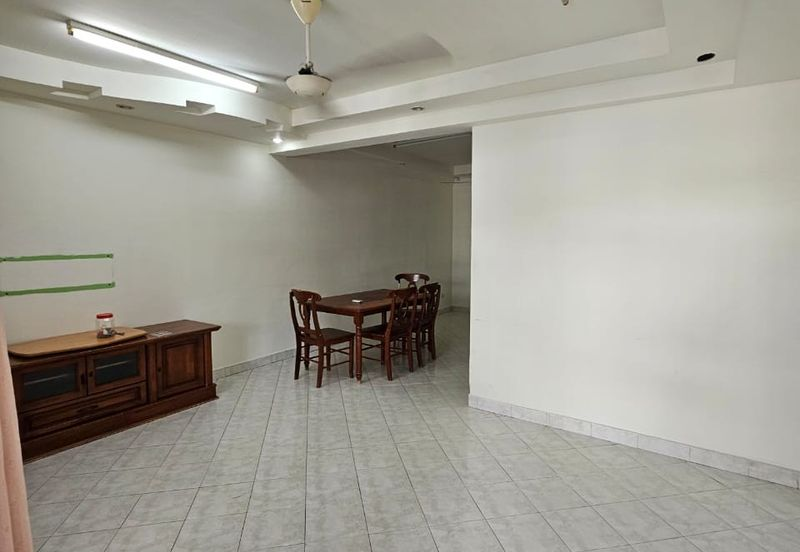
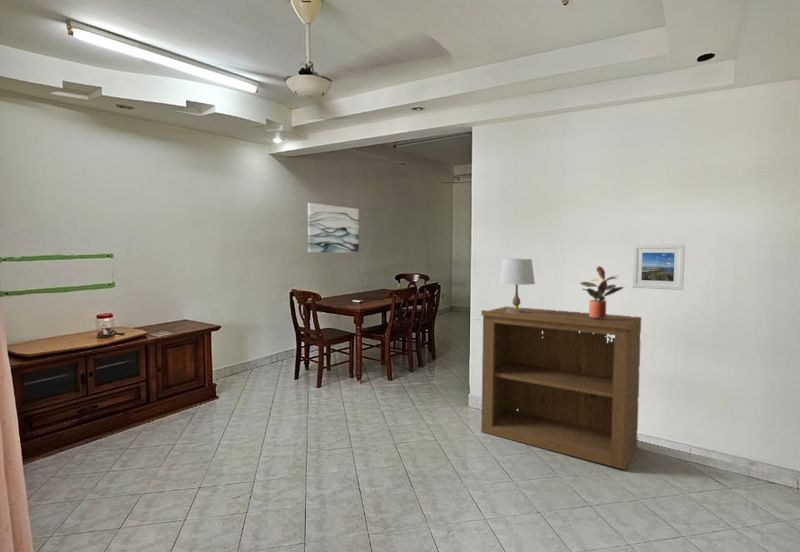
+ wall art [307,202,360,253]
+ potted plant [578,265,626,318]
+ table lamp [498,258,536,314]
+ bookshelf [480,305,642,471]
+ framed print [631,243,686,291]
